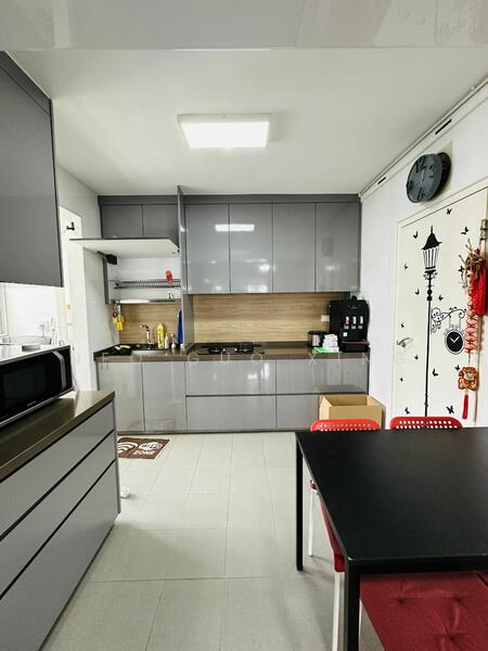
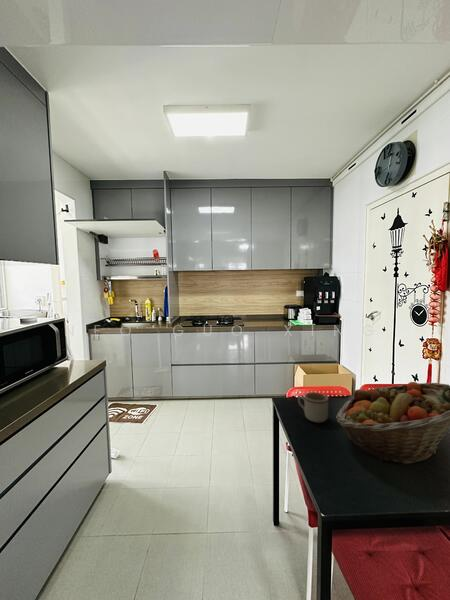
+ mug [297,391,329,424]
+ fruit basket [335,381,450,465]
